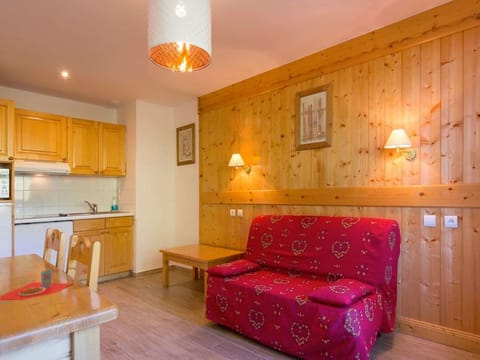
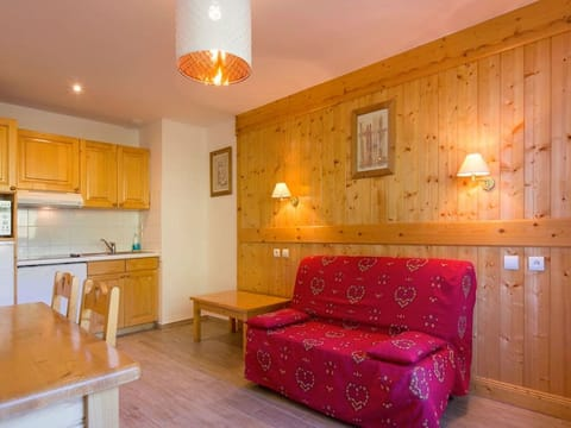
- placemat [0,269,75,301]
